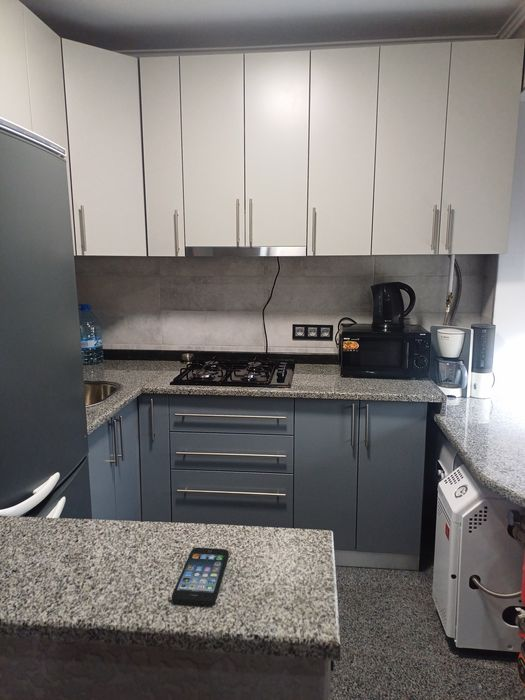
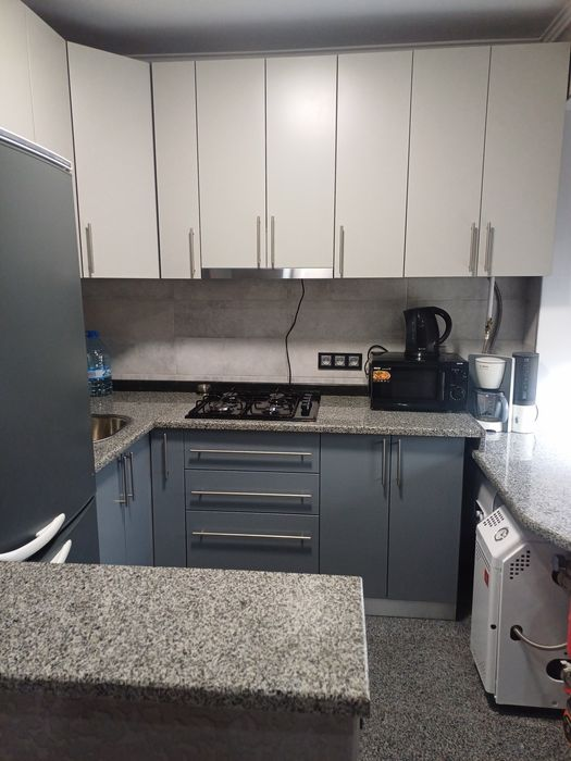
- smartphone [171,547,230,607]
